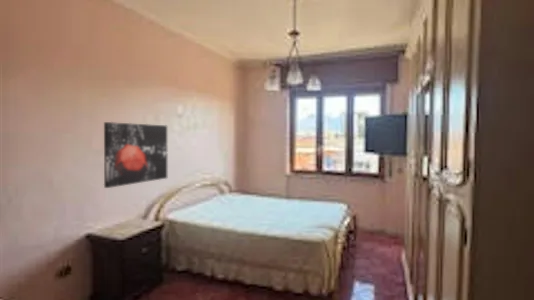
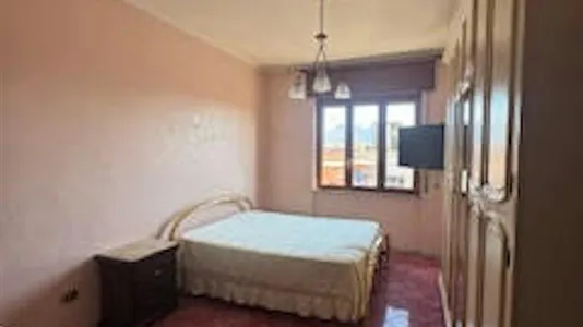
- wall art [103,121,168,189]
